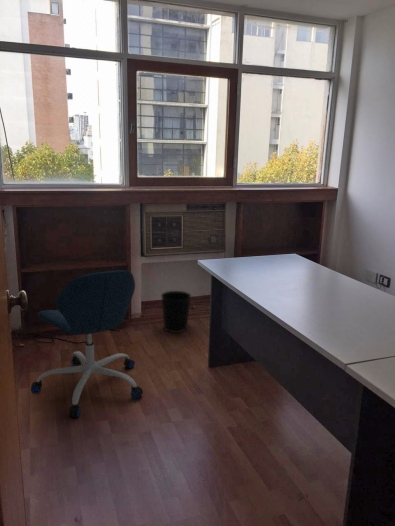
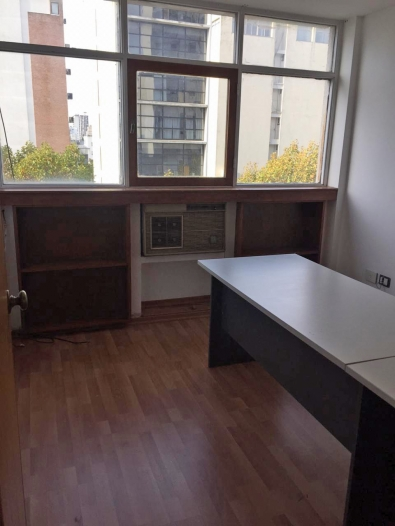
- wastebasket [160,290,192,334]
- office chair [30,269,144,419]
